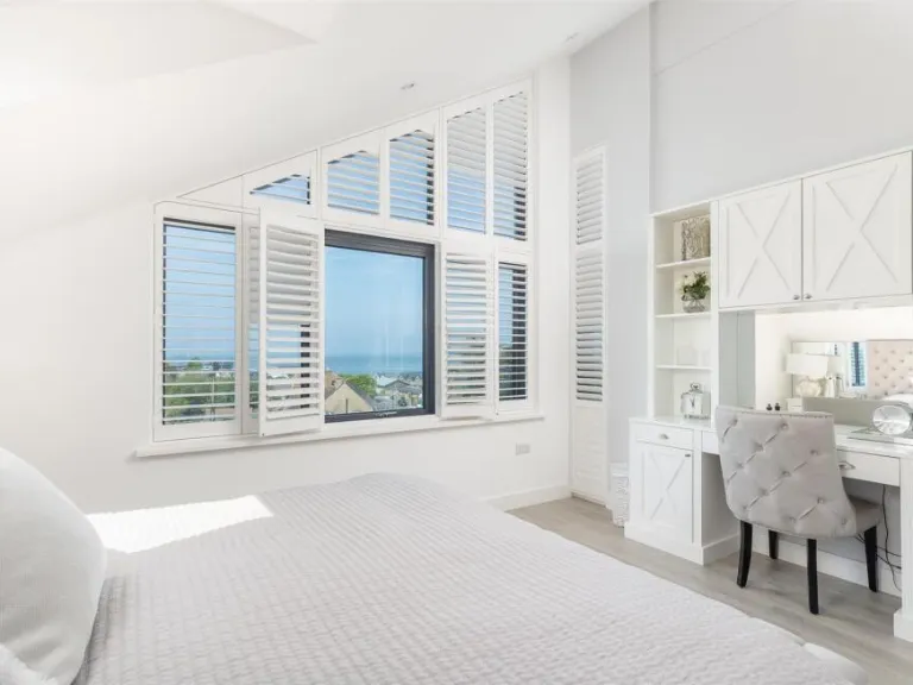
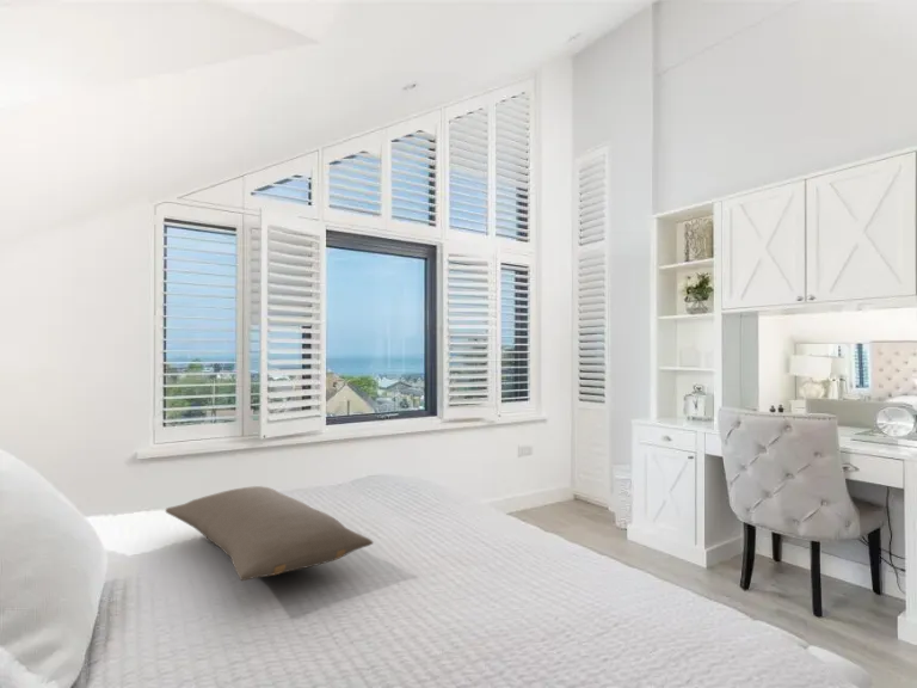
+ pillow [164,485,375,582]
